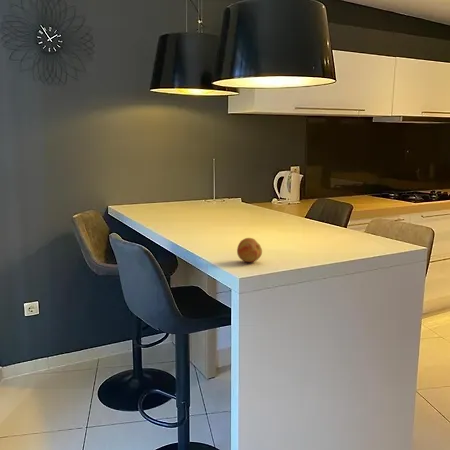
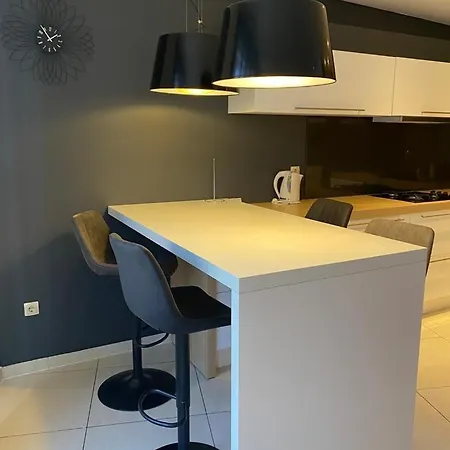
- fruit [236,237,263,263]
